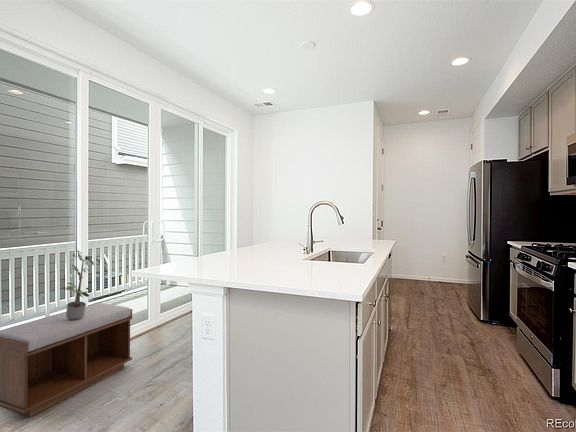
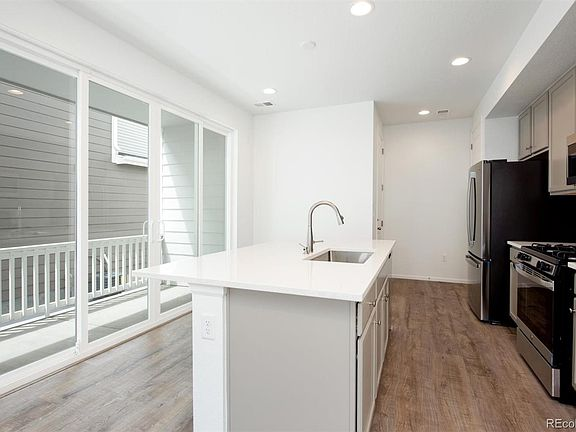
- bench [0,303,133,418]
- potted plant [64,249,95,320]
